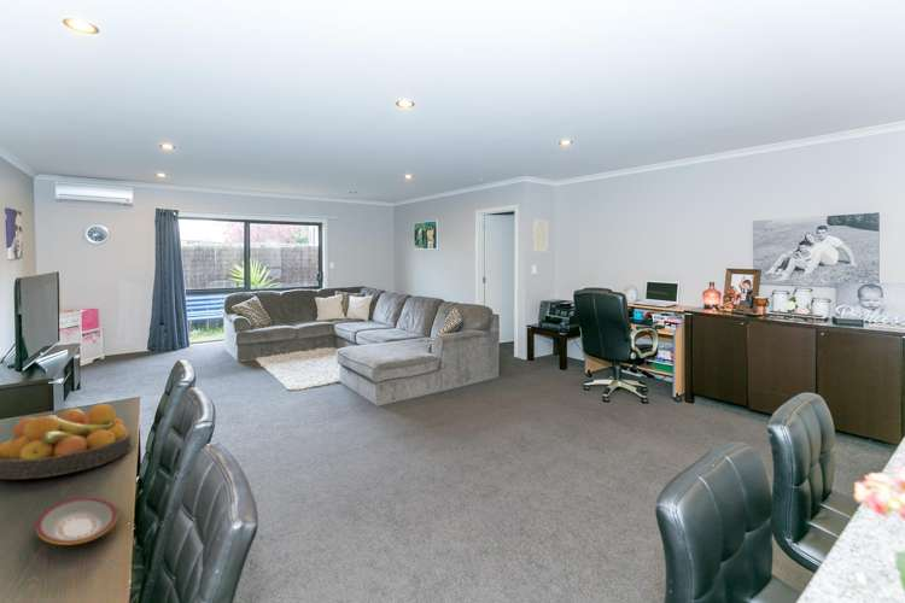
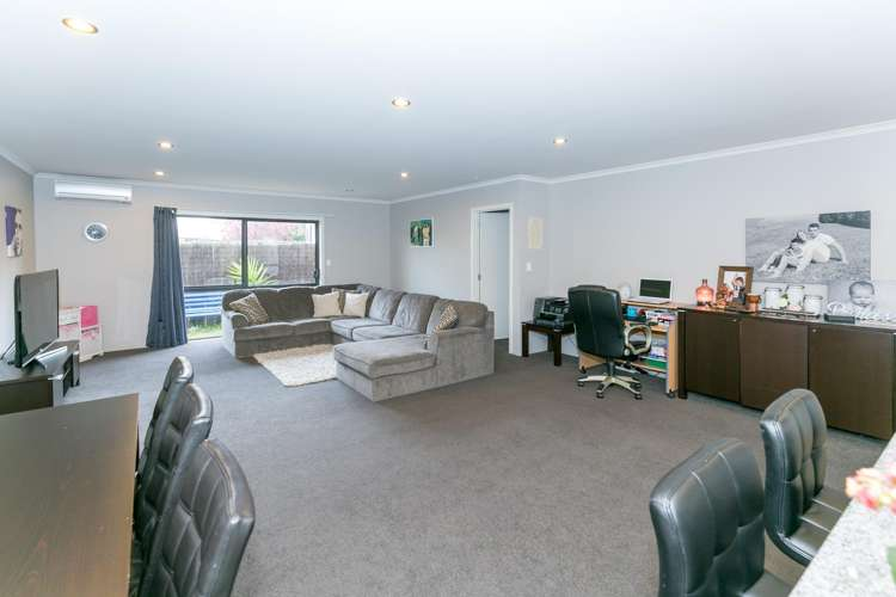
- fruit bowl [0,403,133,480]
- plate [34,497,118,546]
